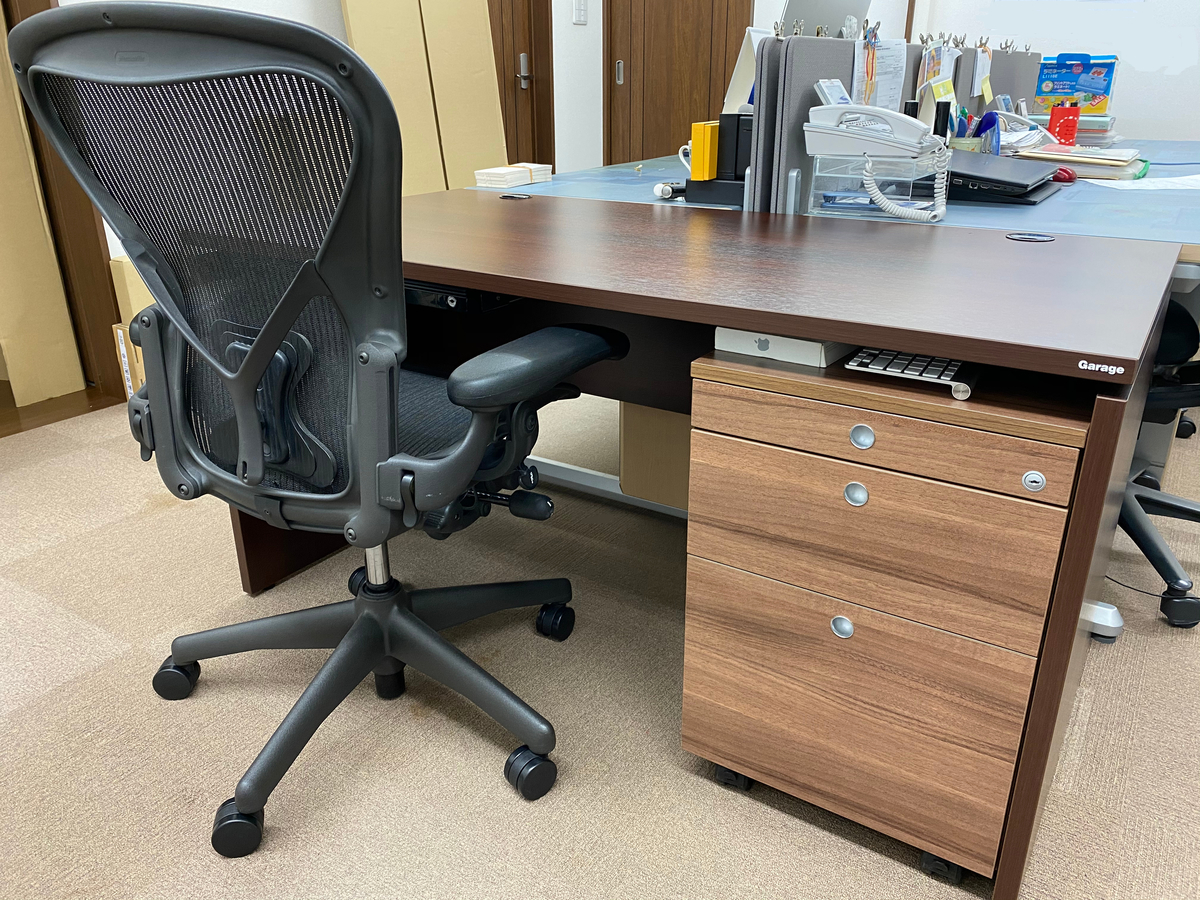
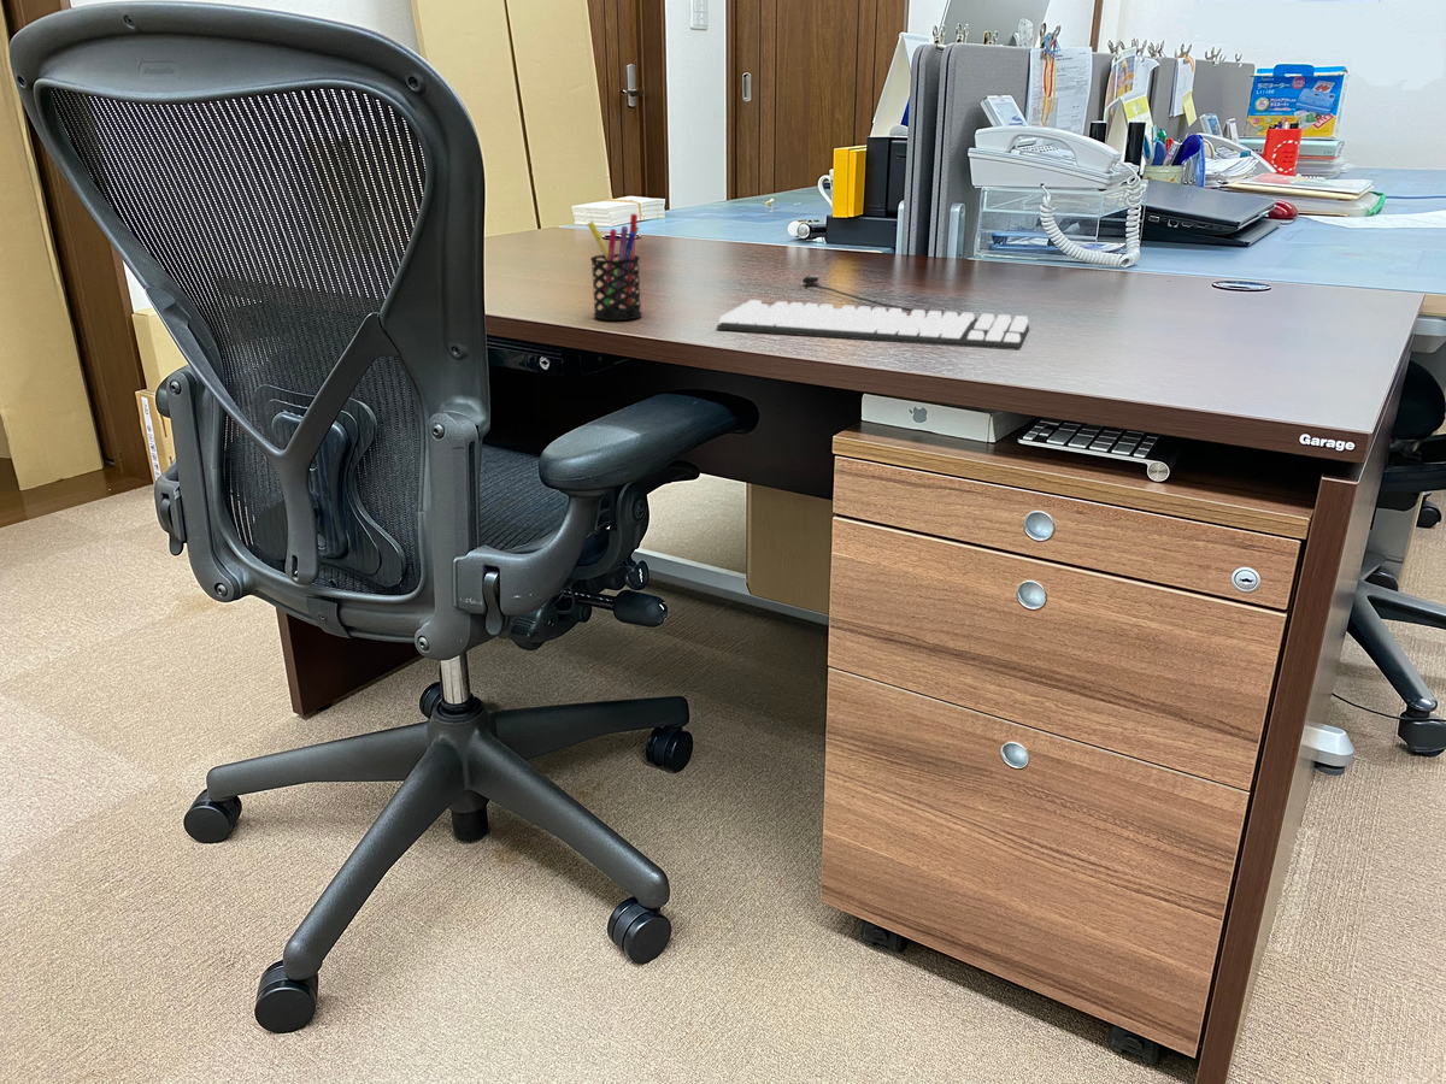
+ pen holder [587,212,643,322]
+ keyboard [715,275,1030,352]
